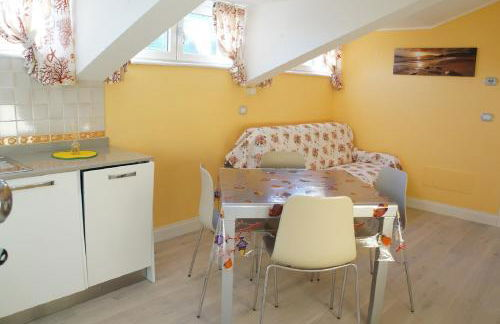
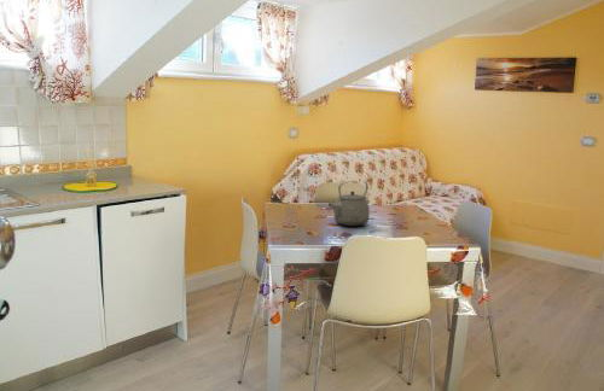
+ tea kettle [327,180,371,227]
